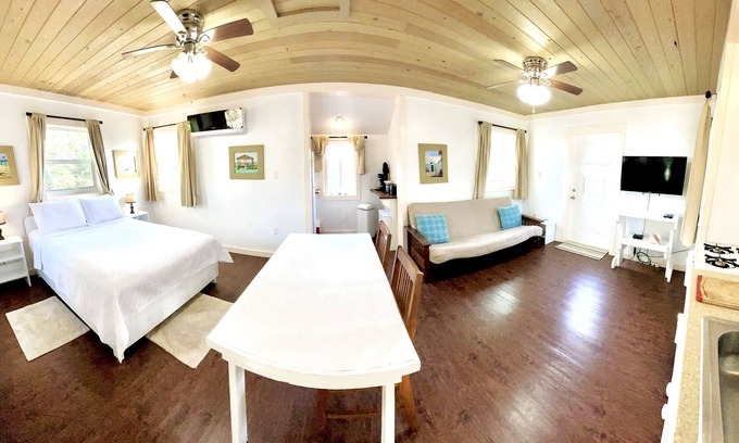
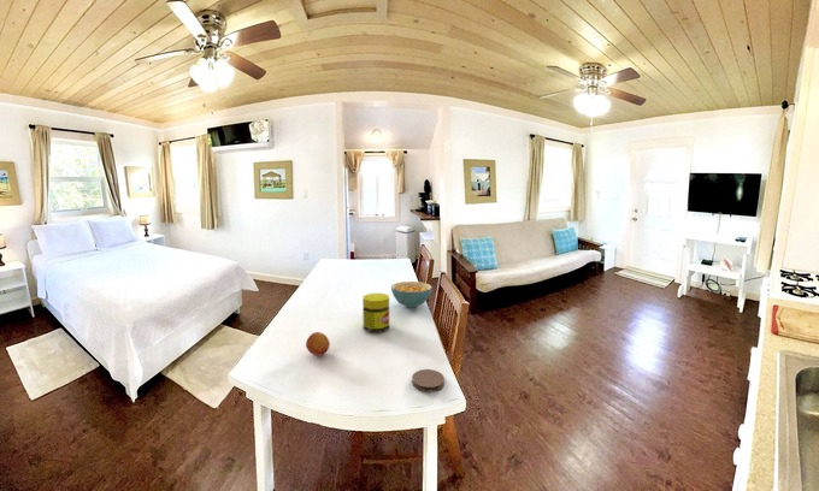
+ cereal bowl [390,280,434,309]
+ fruit [305,331,331,357]
+ coaster [411,368,446,392]
+ jar [361,292,390,333]
